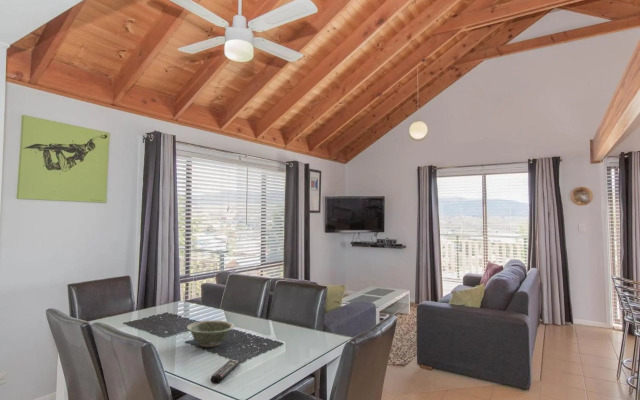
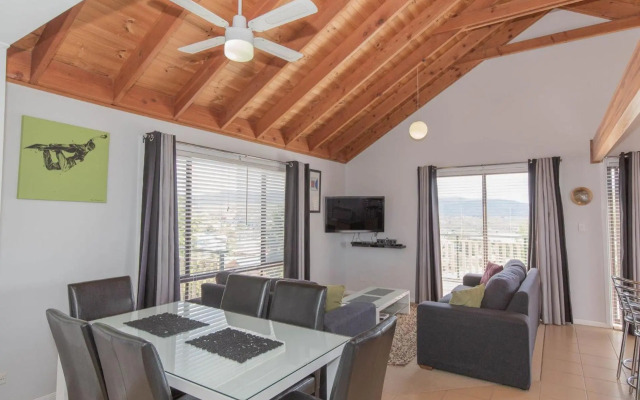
- remote control [210,359,242,385]
- bowl [186,319,235,348]
